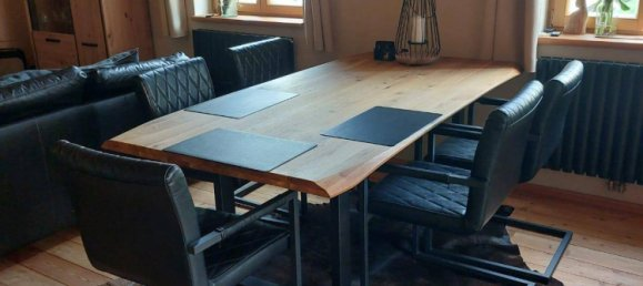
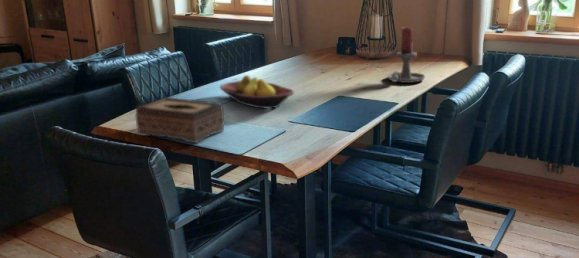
+ tissue box [134,96,225,144]
+ candle holder [386,26,426,84]
+ fruit bowl [219,74,295,109]
